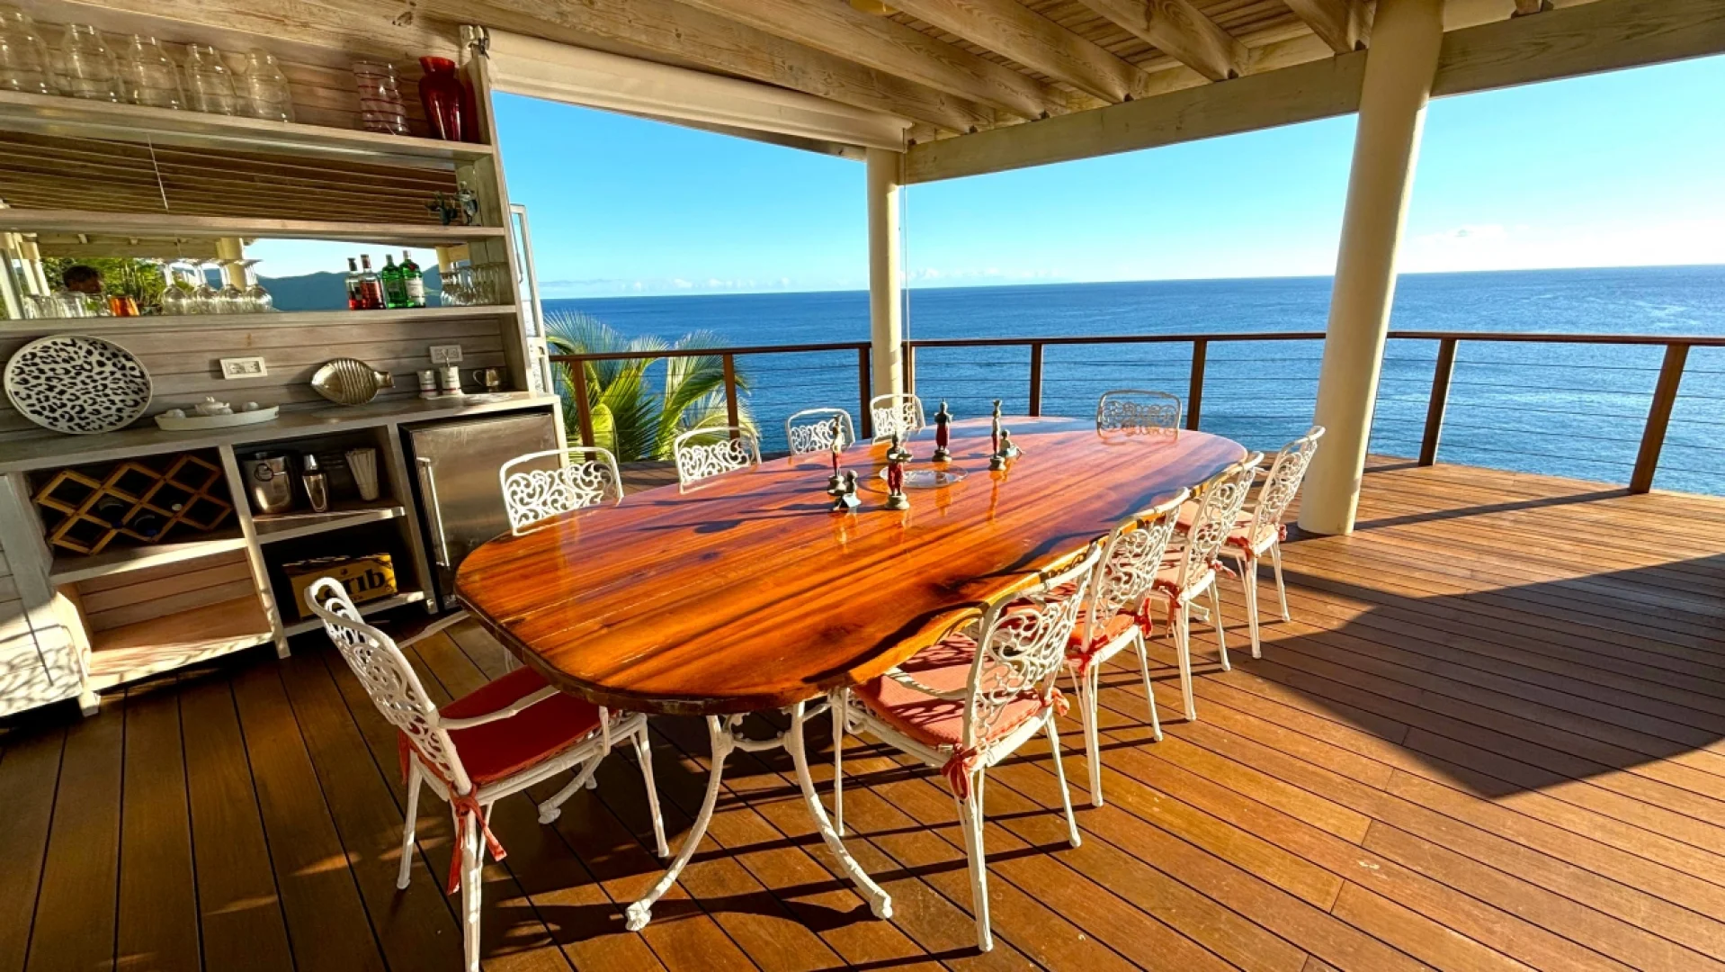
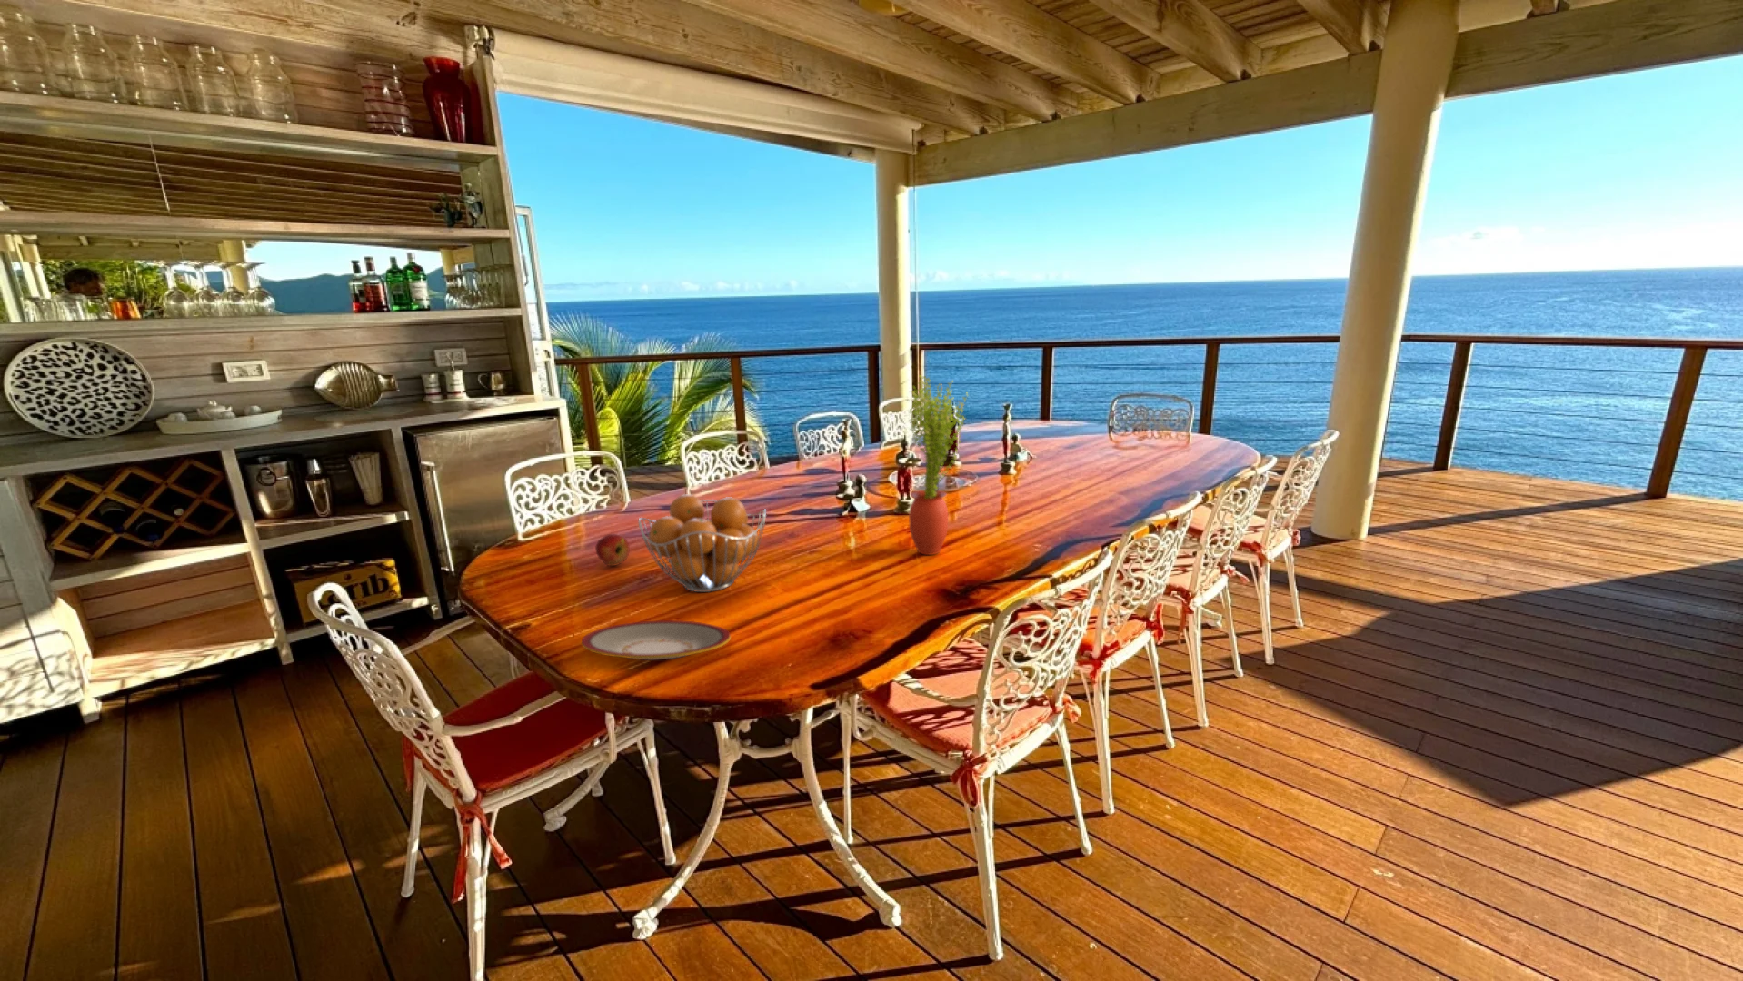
+ apple [594,534,631,567]
+ plate [581,620,731,660]
+ potted plant [907,374,970,556]
+ fruit basket [637,493,767,593]
